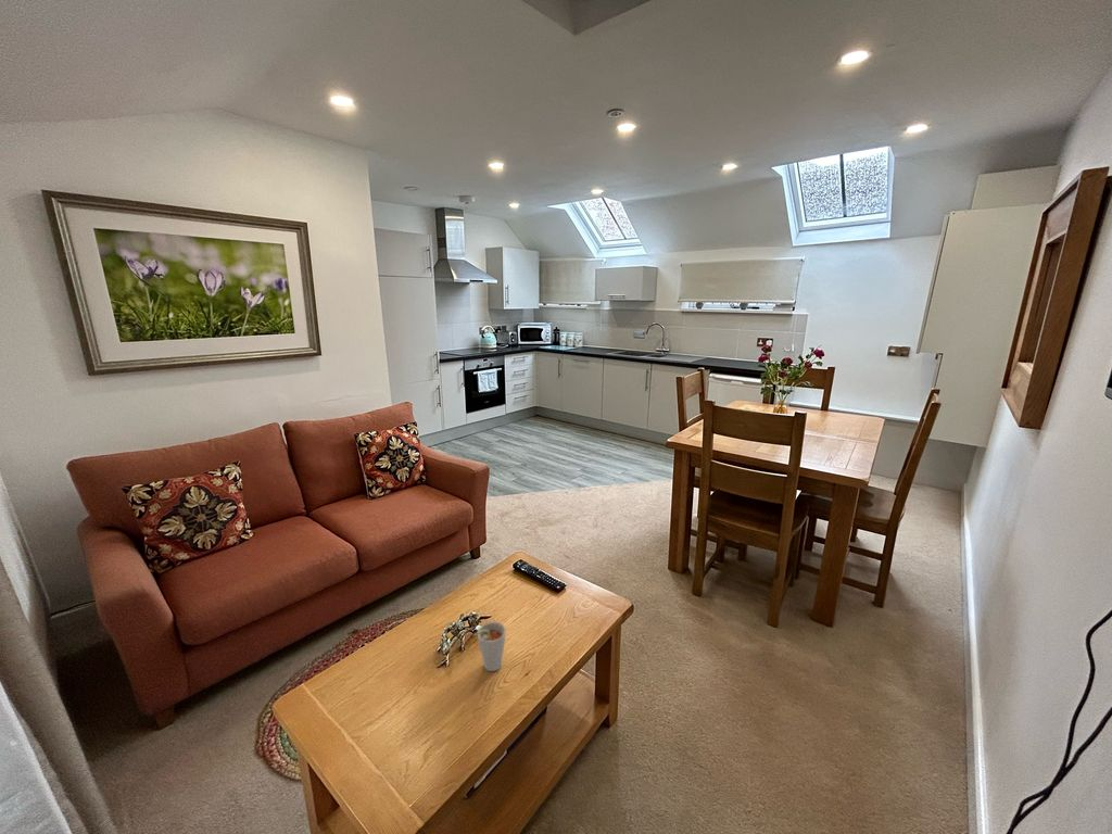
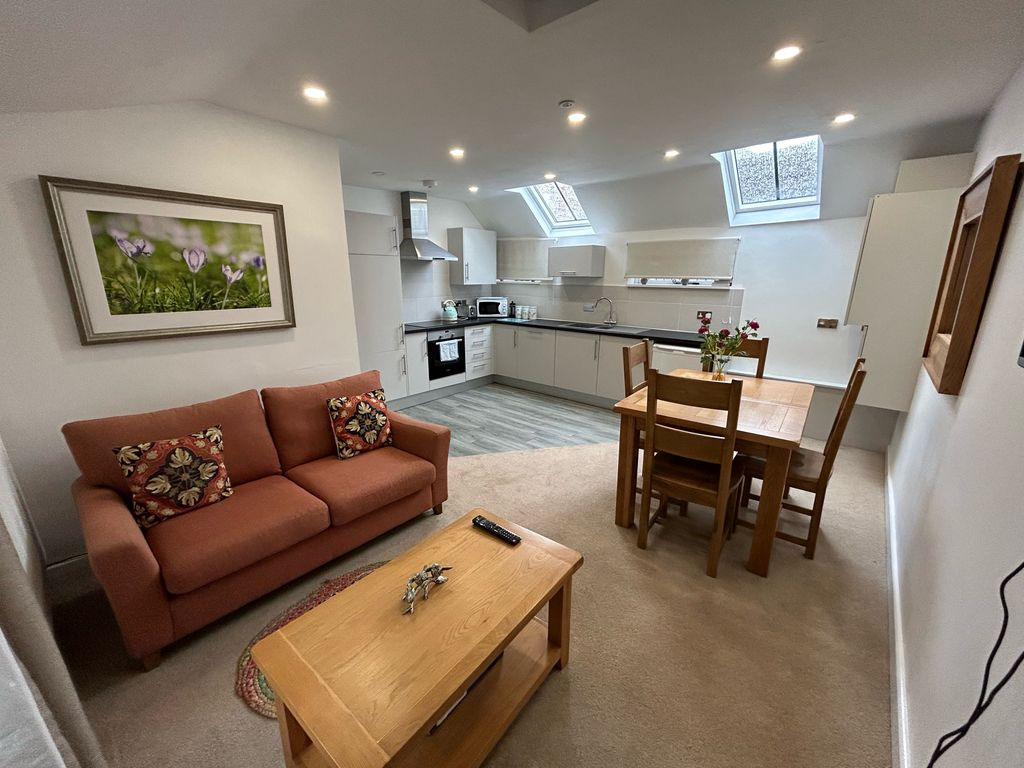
- cup [472,621,507,672]
